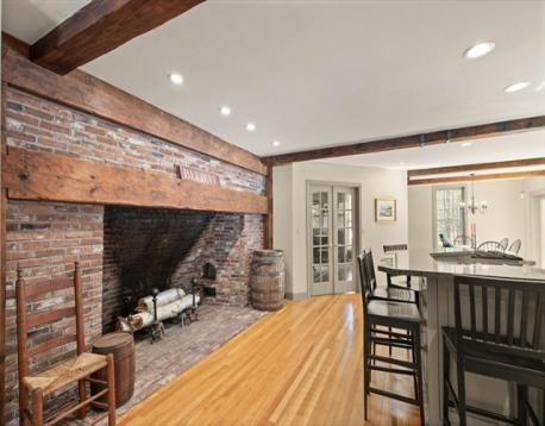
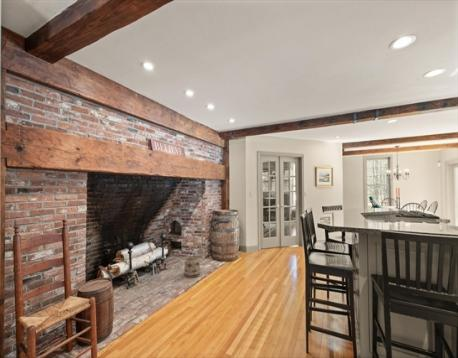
+ basket [183,252,201,279]
